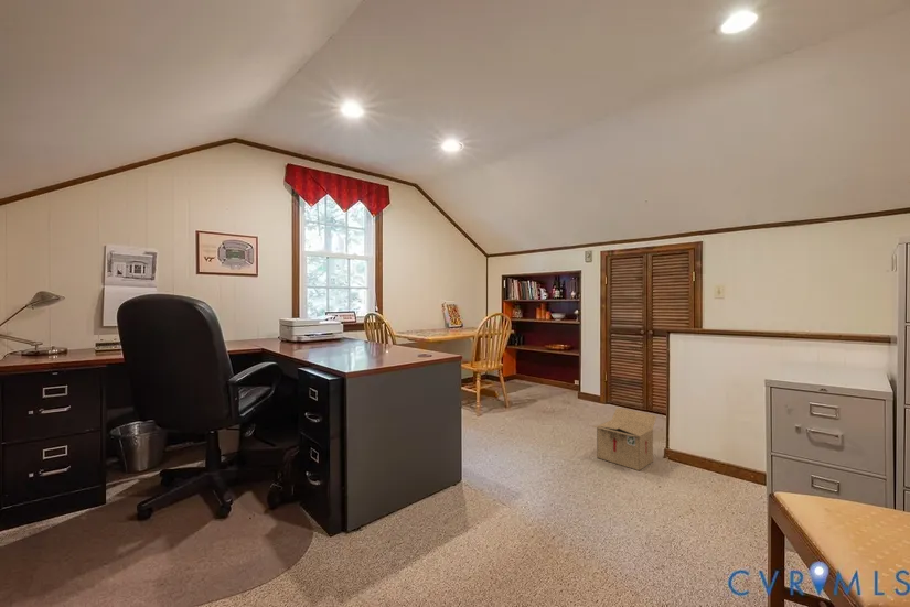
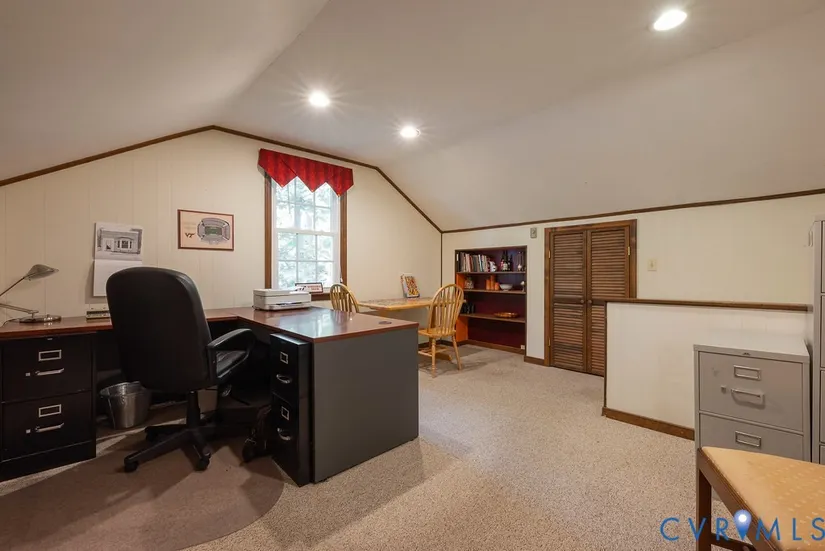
- cardboard box [588,407,659,473]
